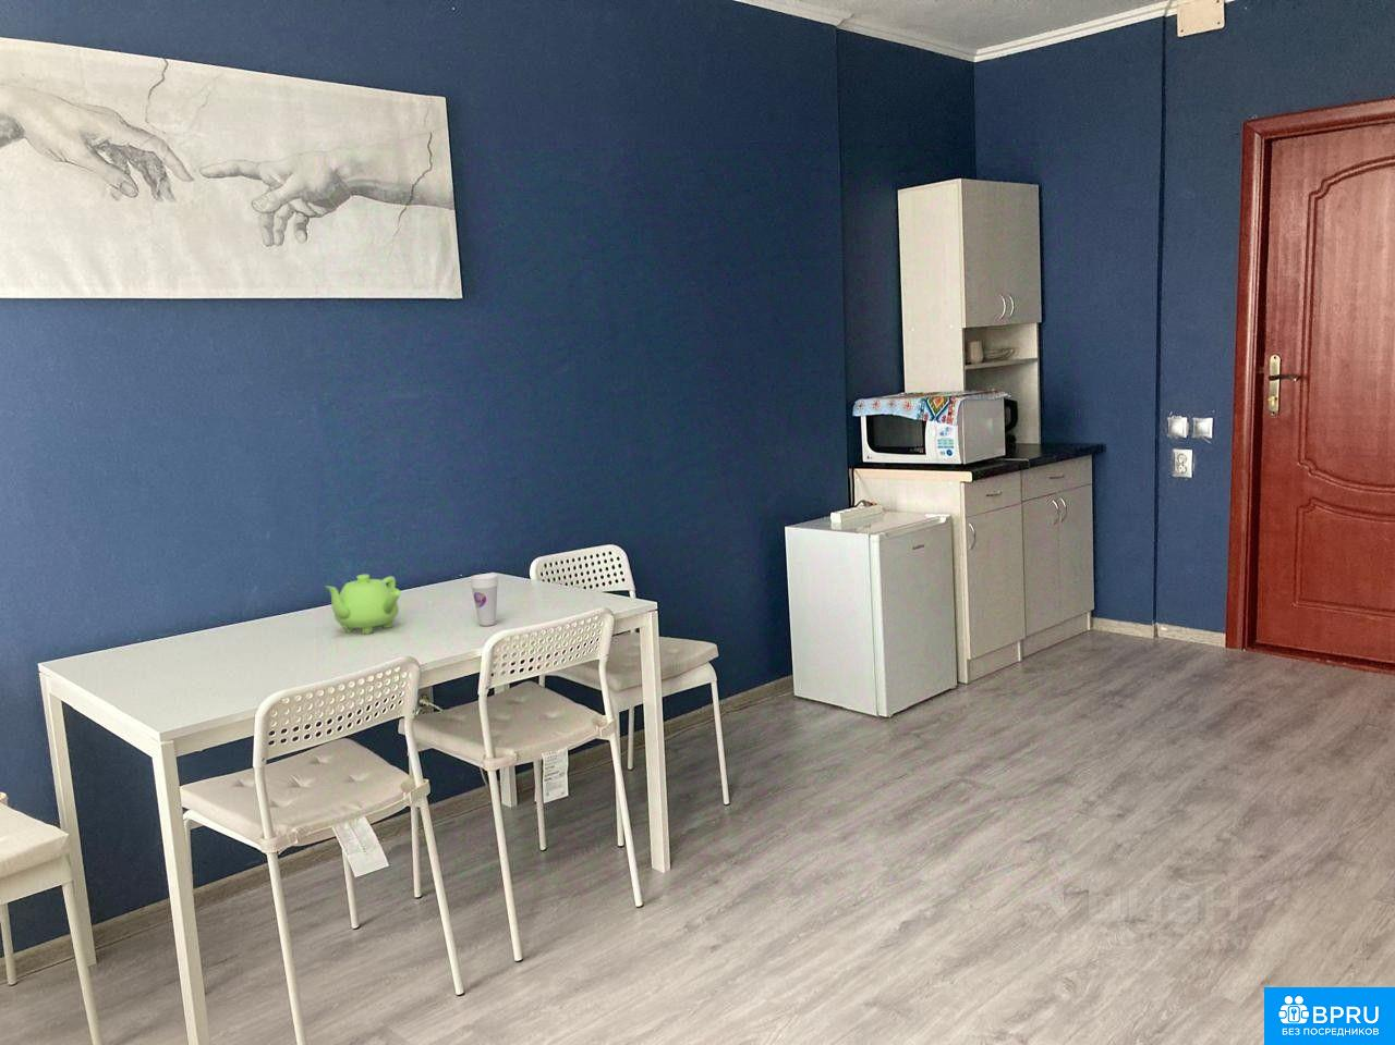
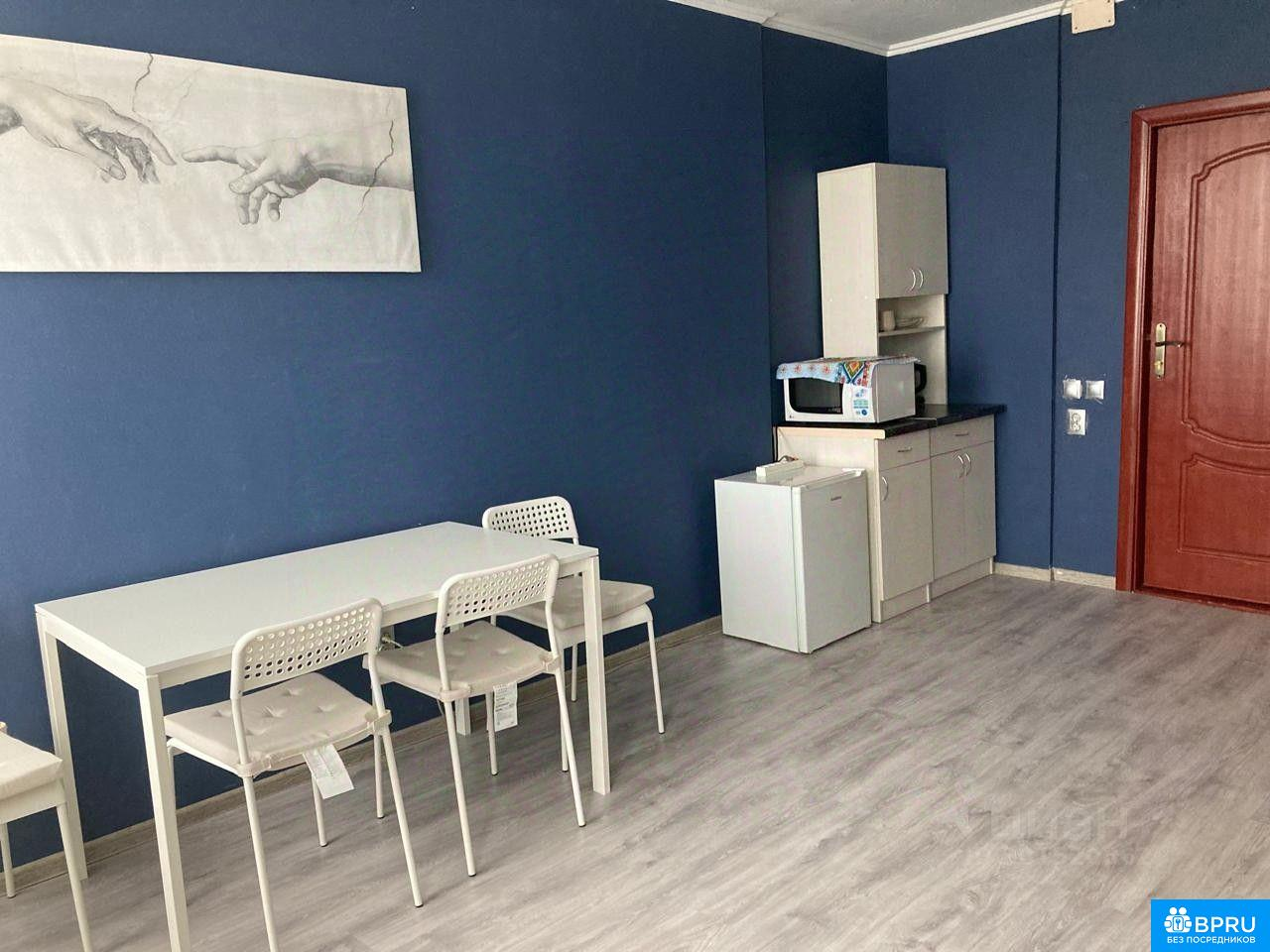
- teapot [324,574,402,634]
- cup [469,573,499,627]
